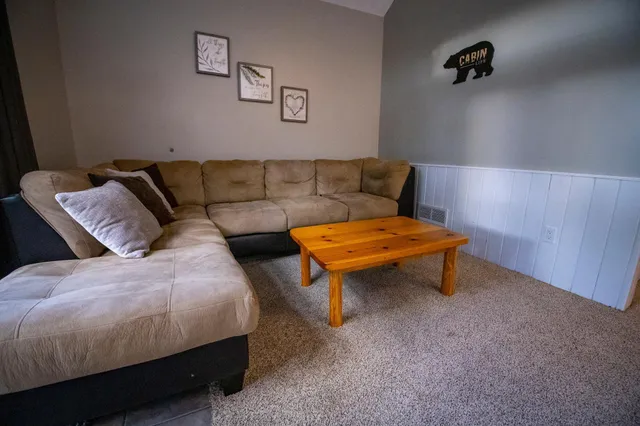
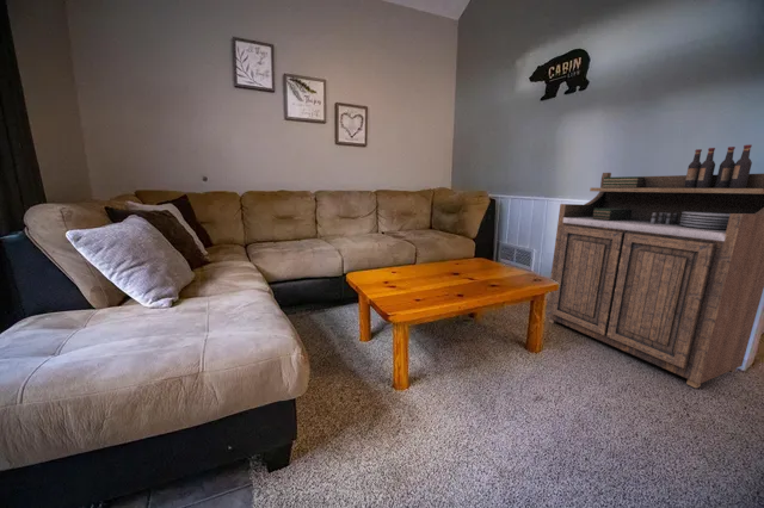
+ sideboard [544,143,764,389]
